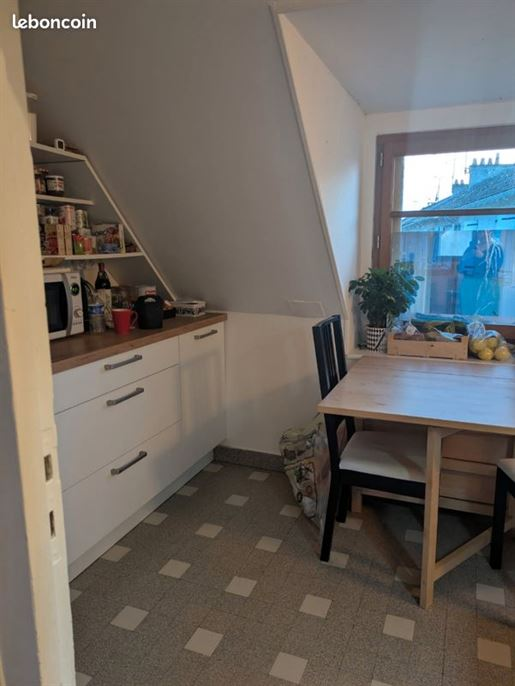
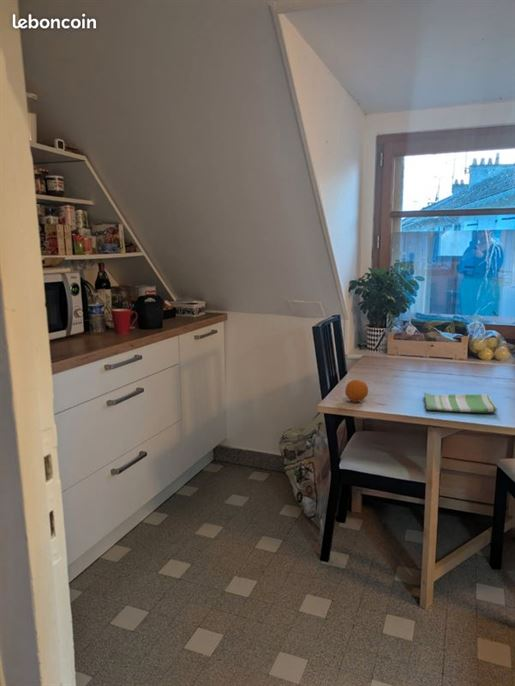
+ dish towel [423,392,499,413]
+ fruit [344,379,369,403]
